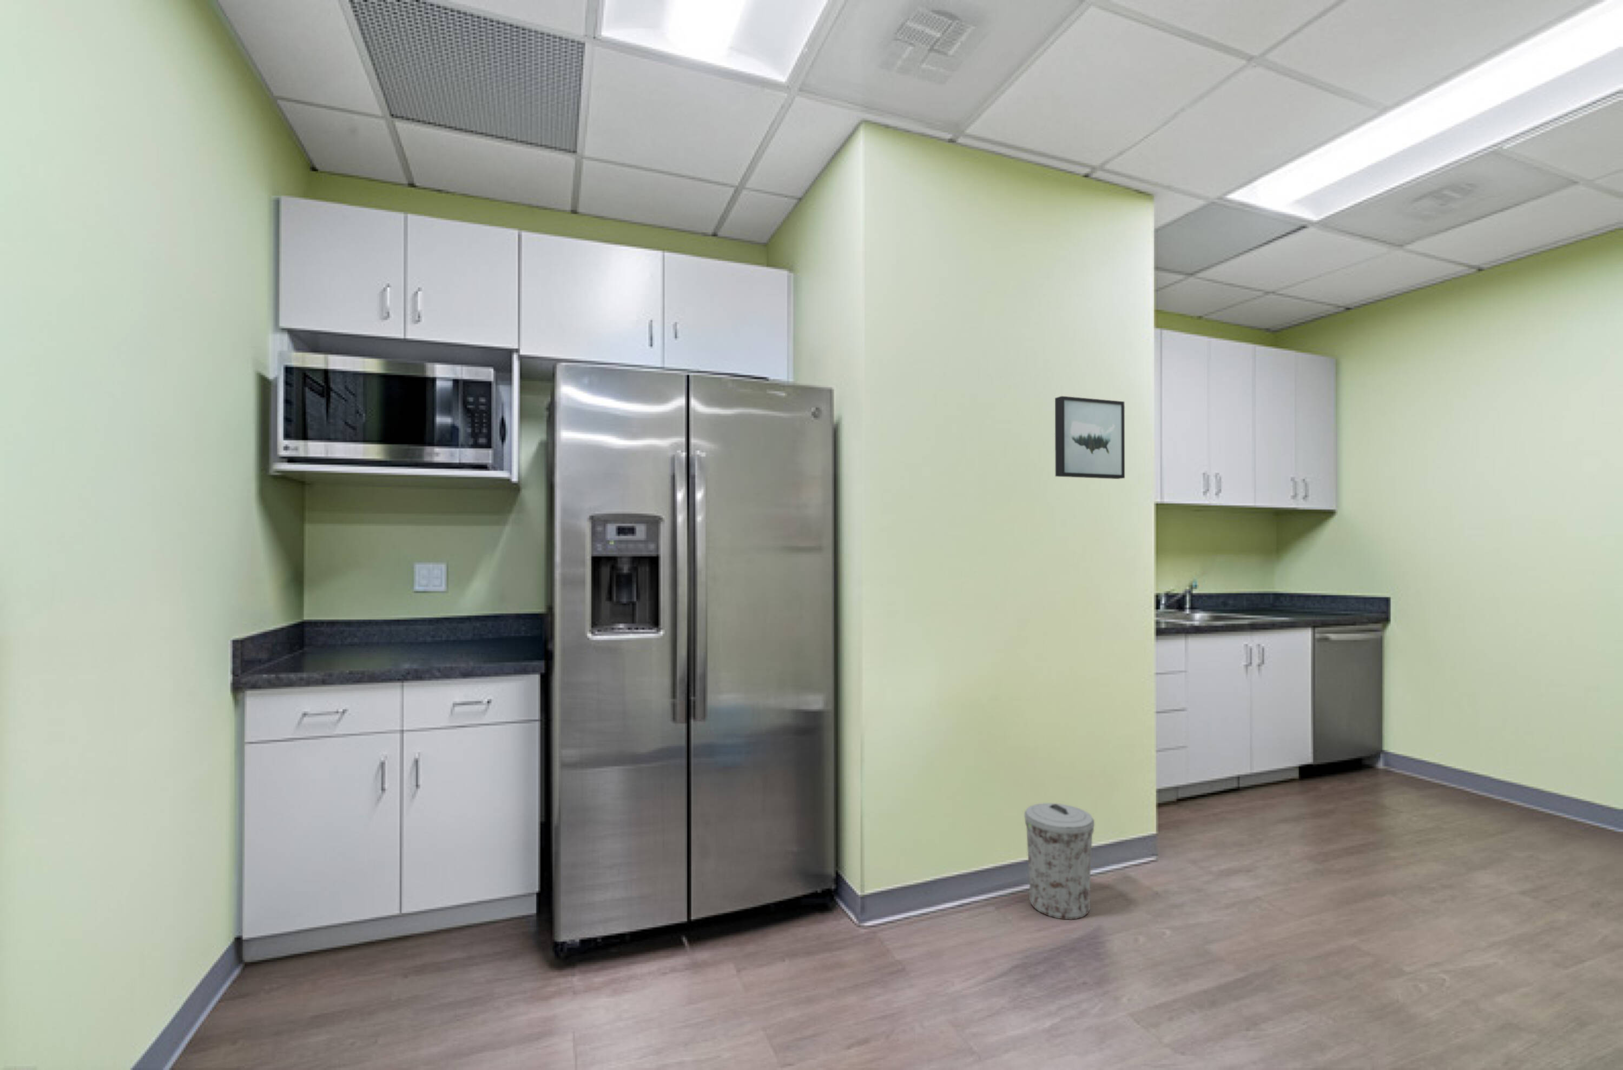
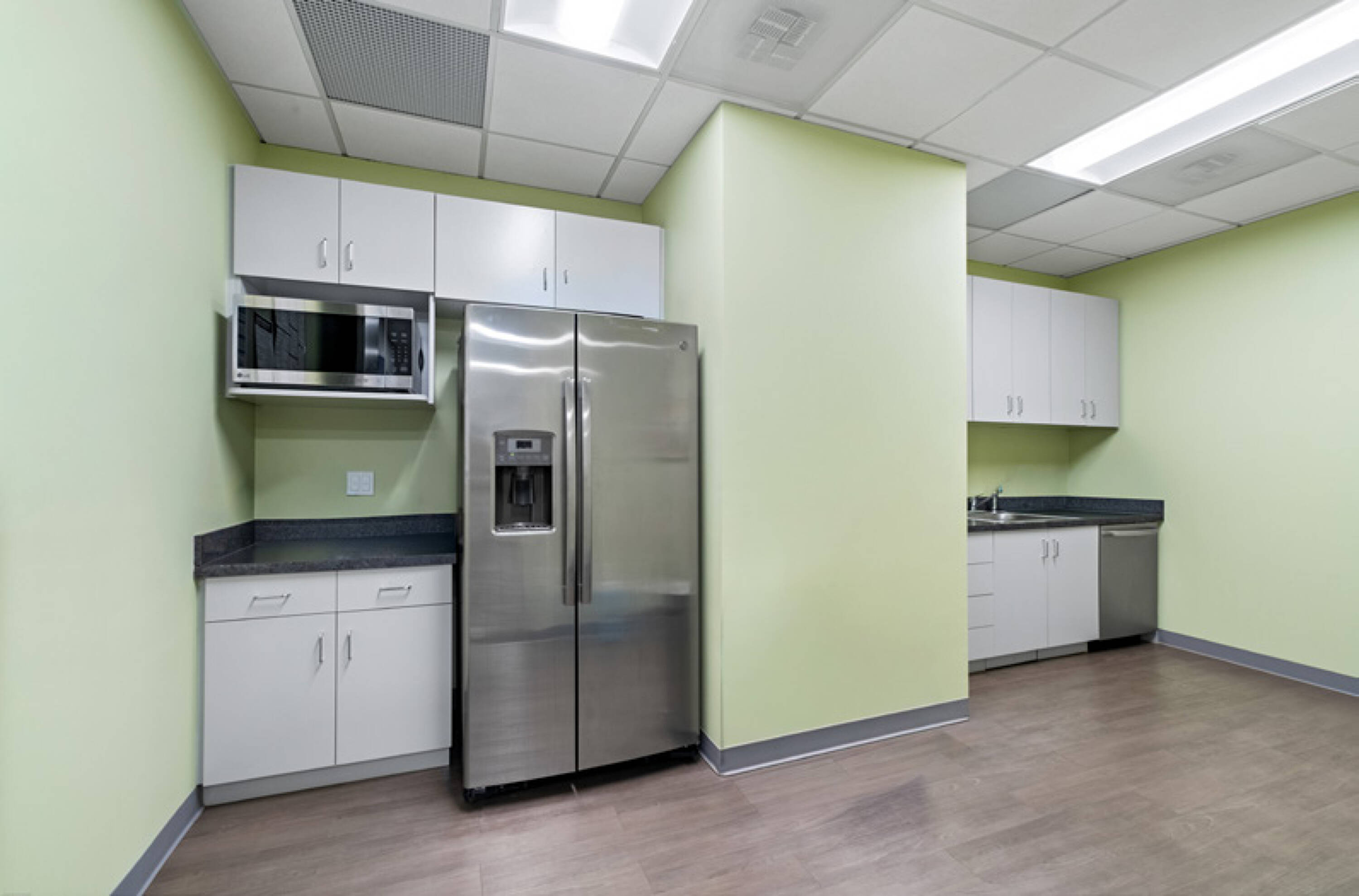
- trash can [1025,802,1095,921]
- wall art [1055,395,1125,480]
